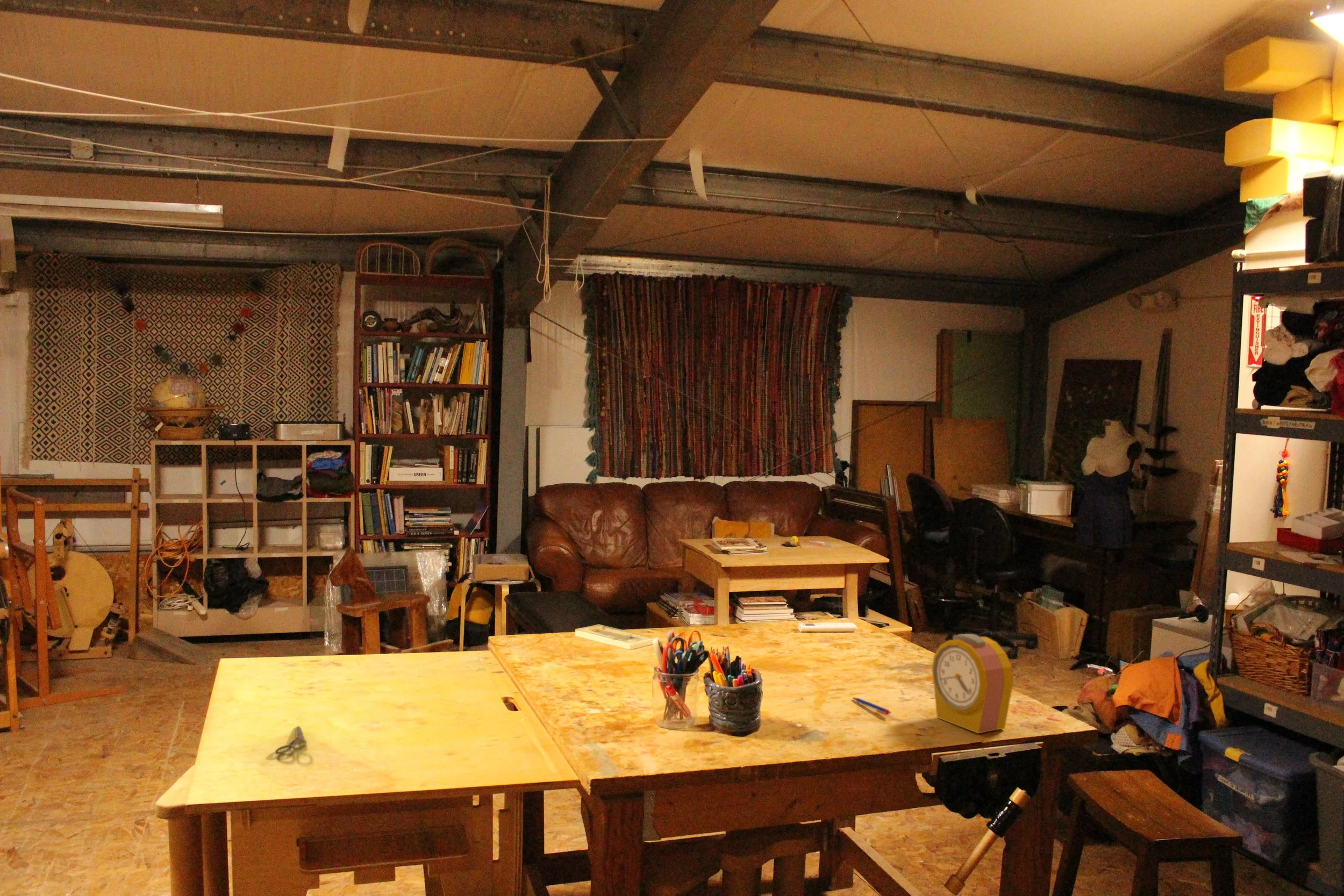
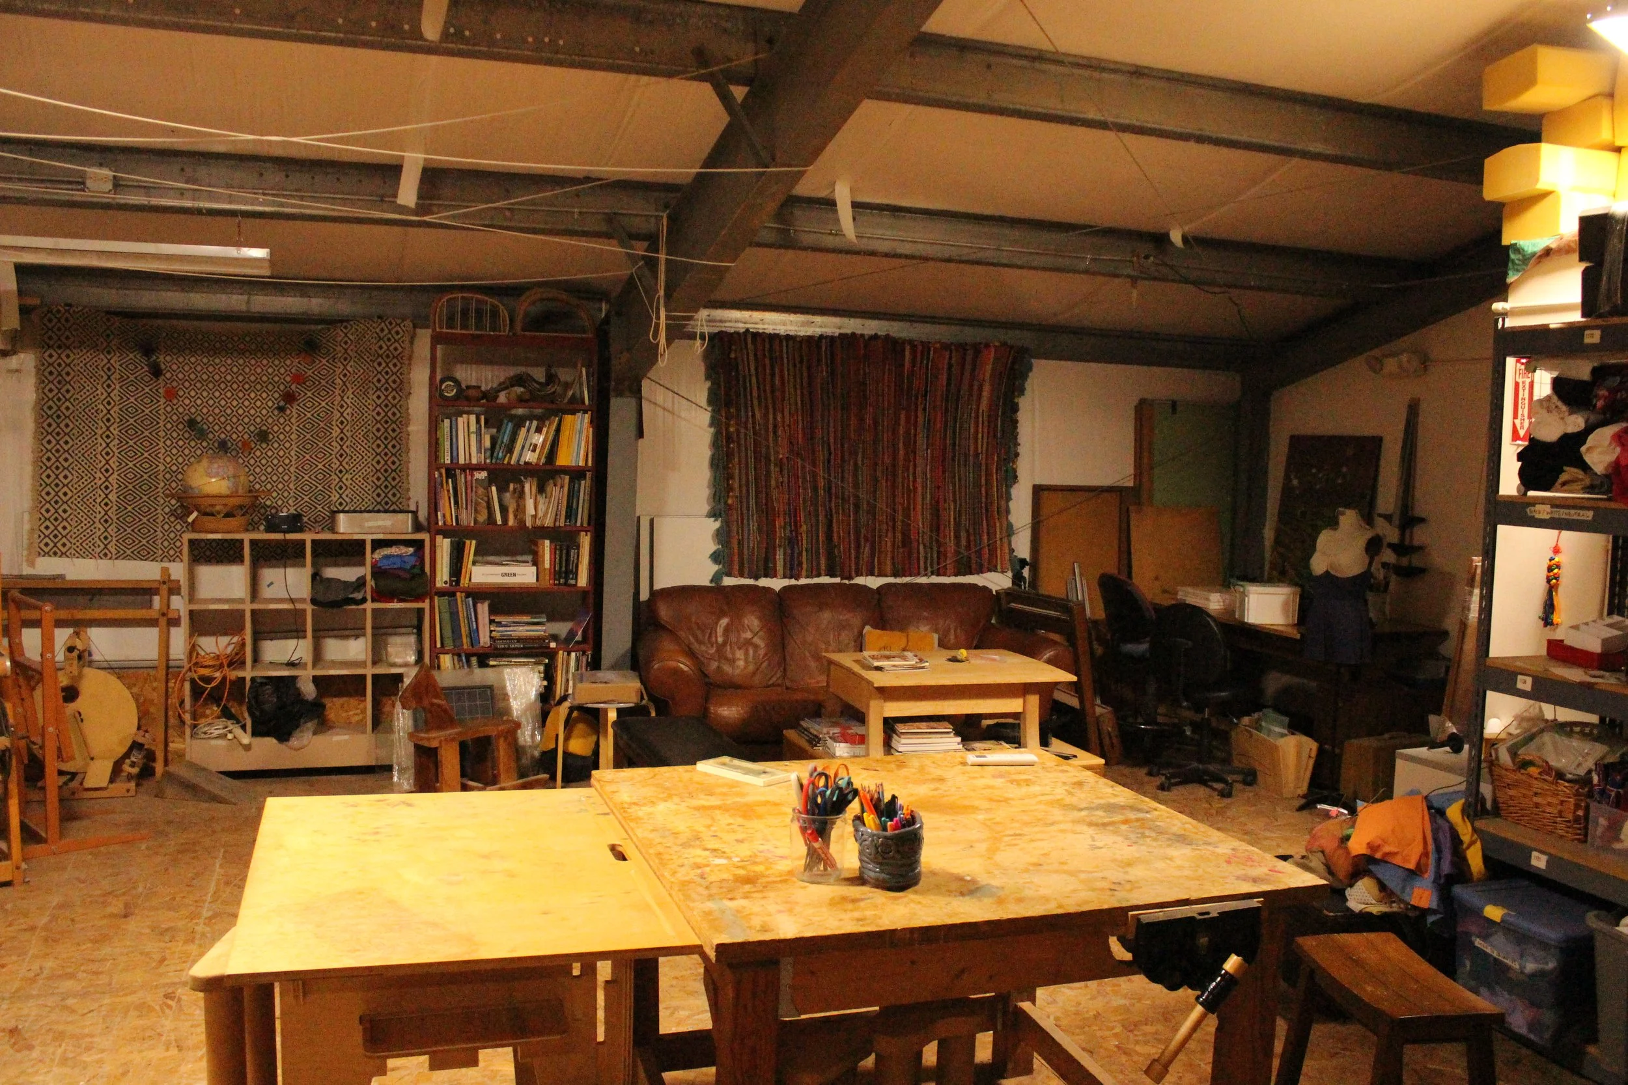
- shears [275,726,308,755]
- alarm clock [931,633,1014,734]
- pen [852,697,891,716]
